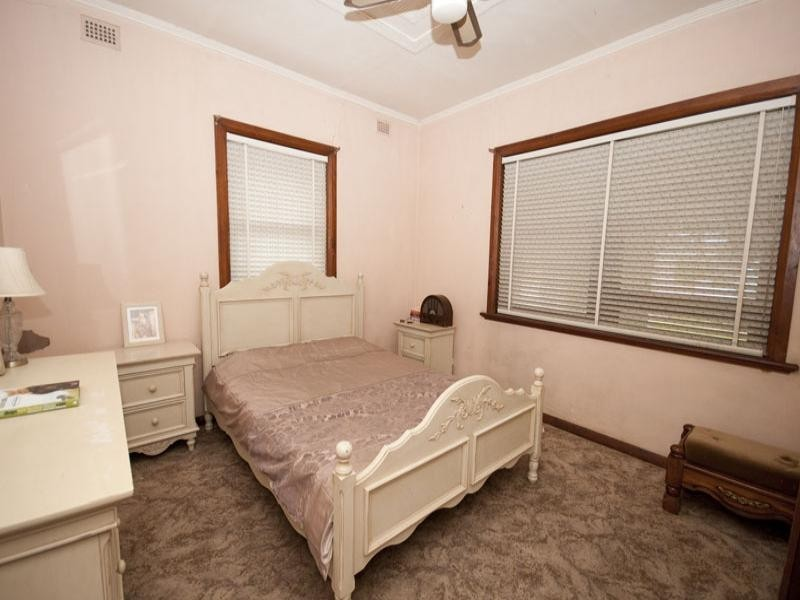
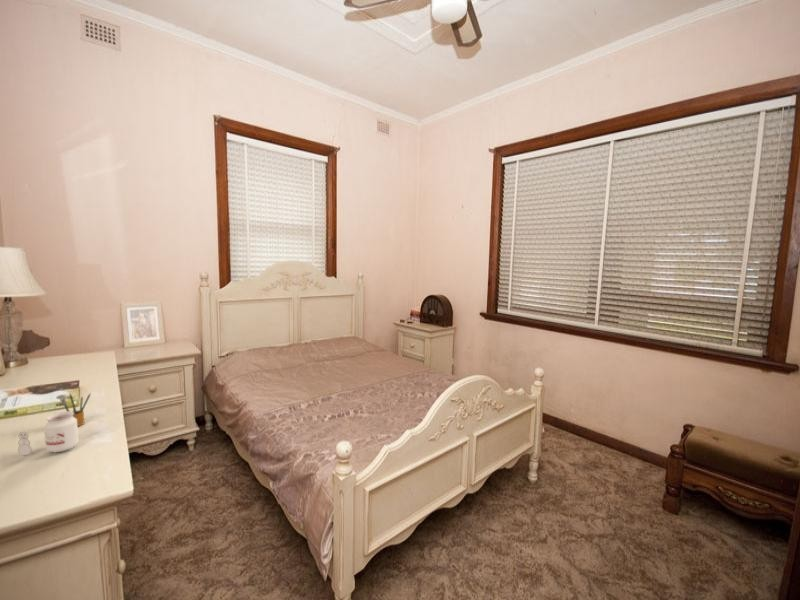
+ pencil box [58,392,92,427]
+ candle [17,410,80,456]
